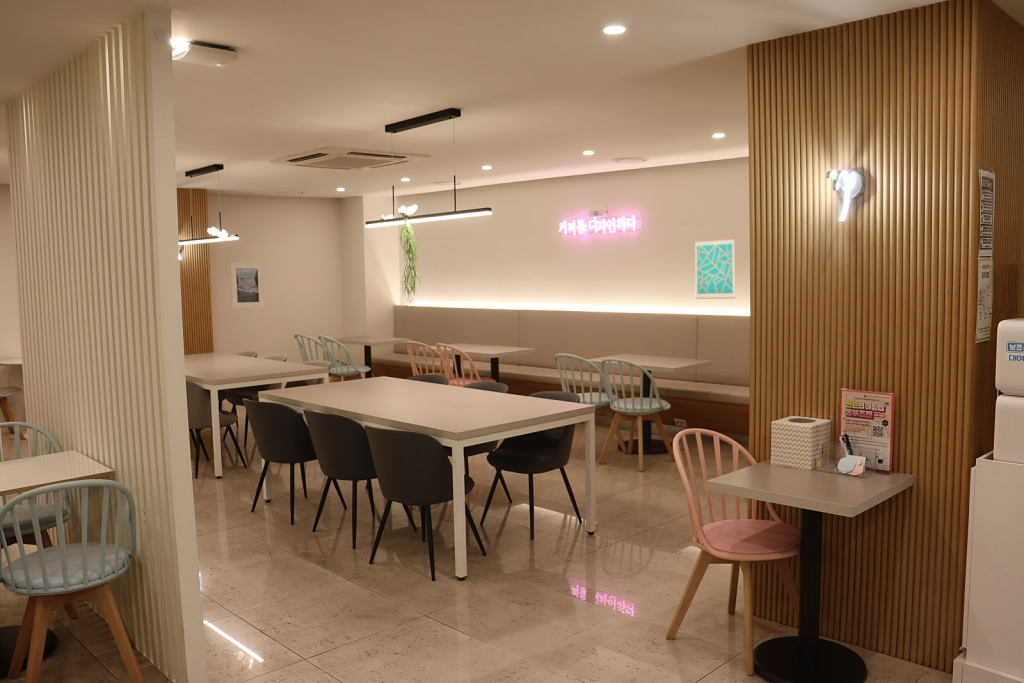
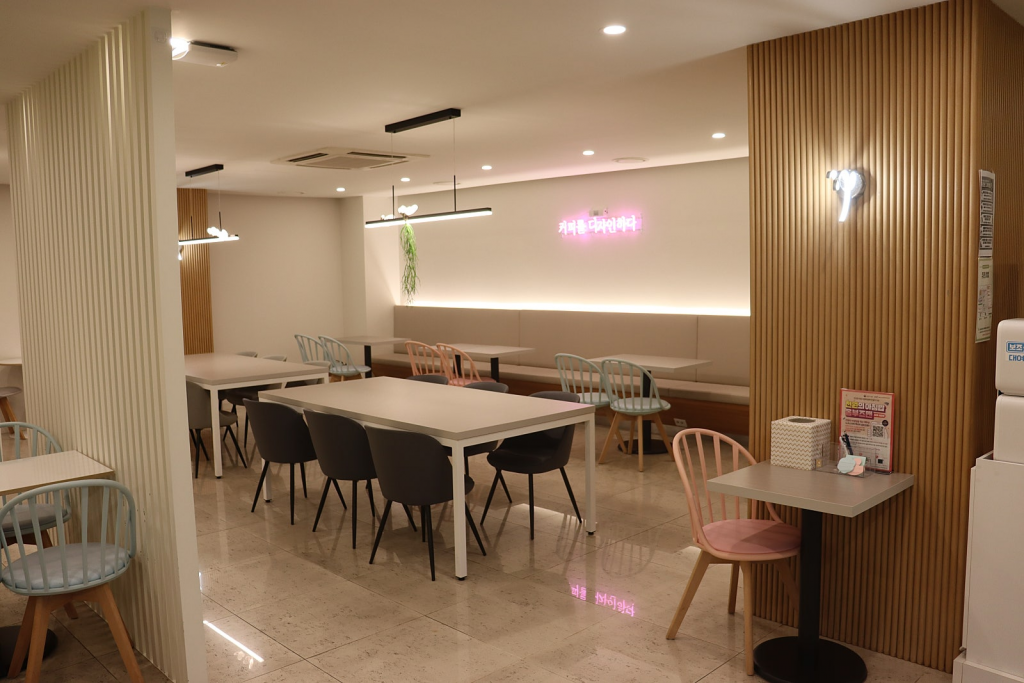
- wall art [694,237,736,300]
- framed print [229,262,265,309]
